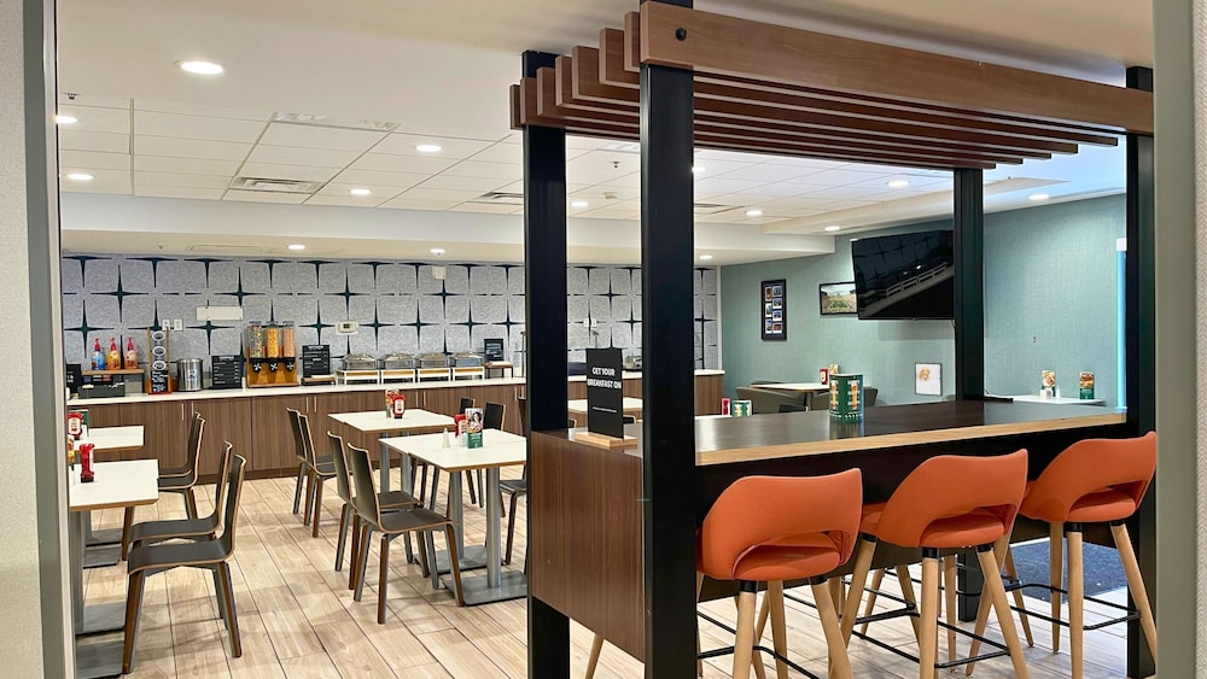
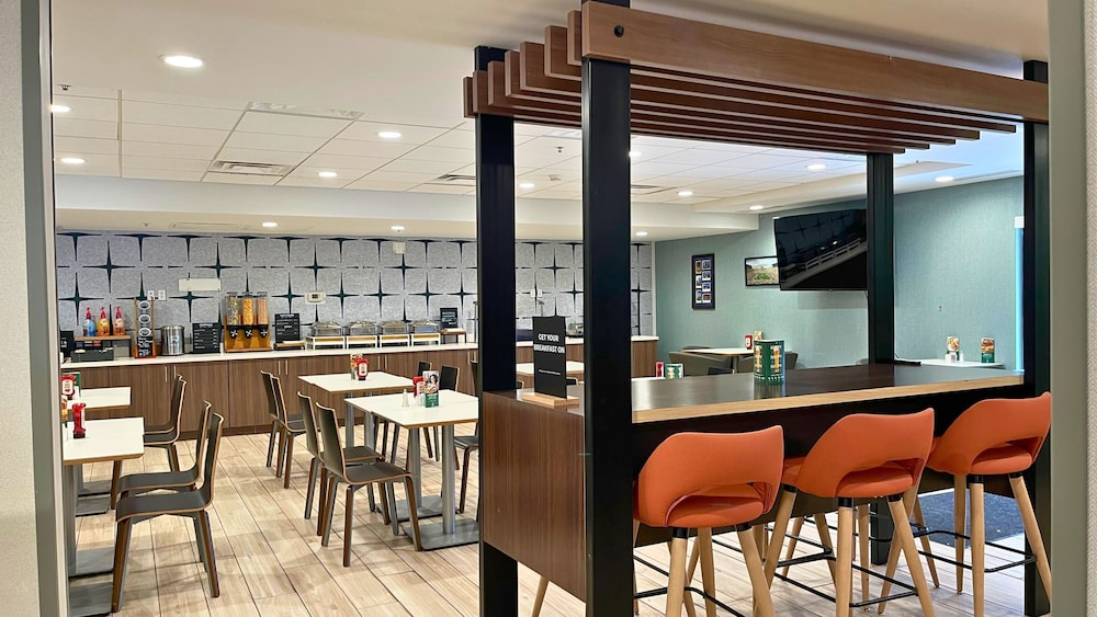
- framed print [914,362,944,398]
